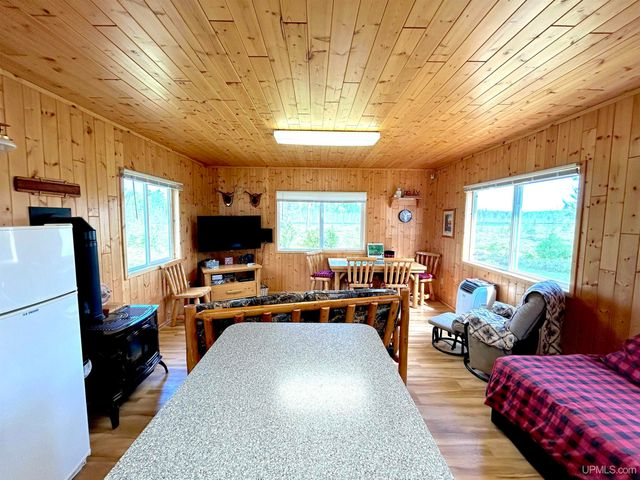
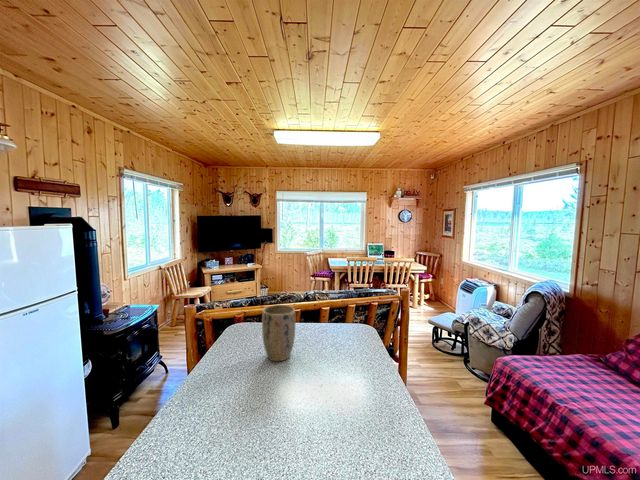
+ plant pot [261,304,296,362]
